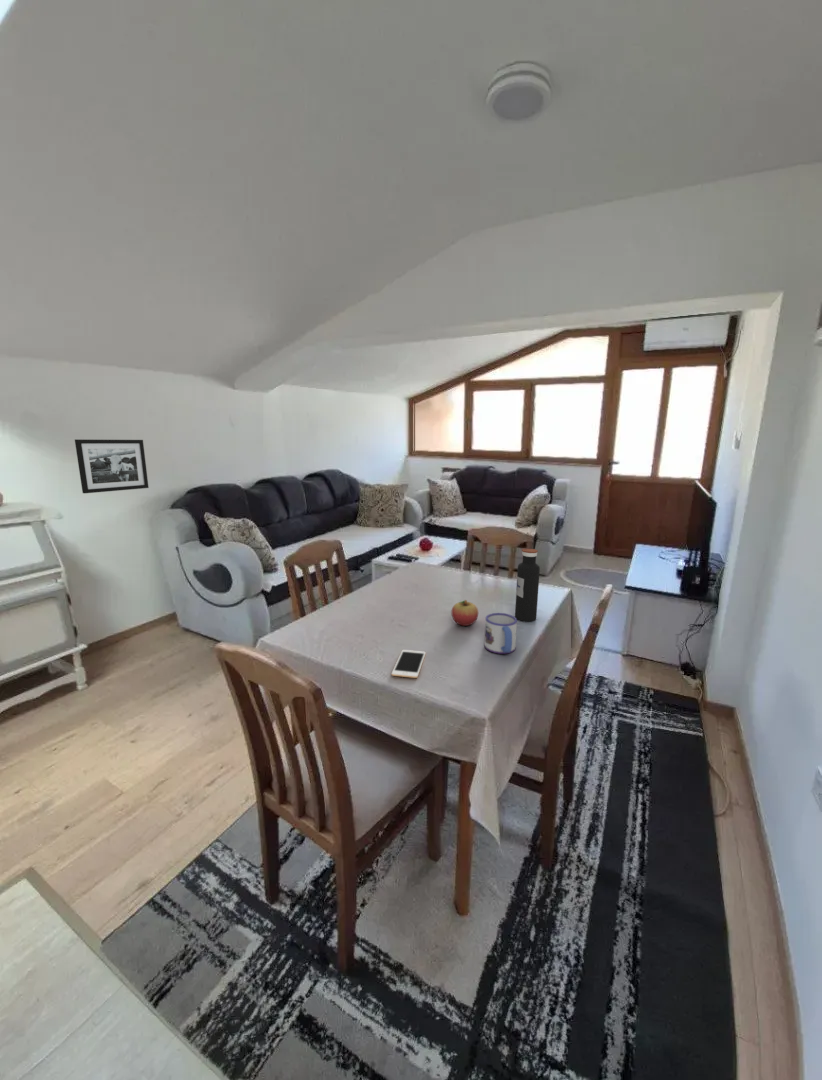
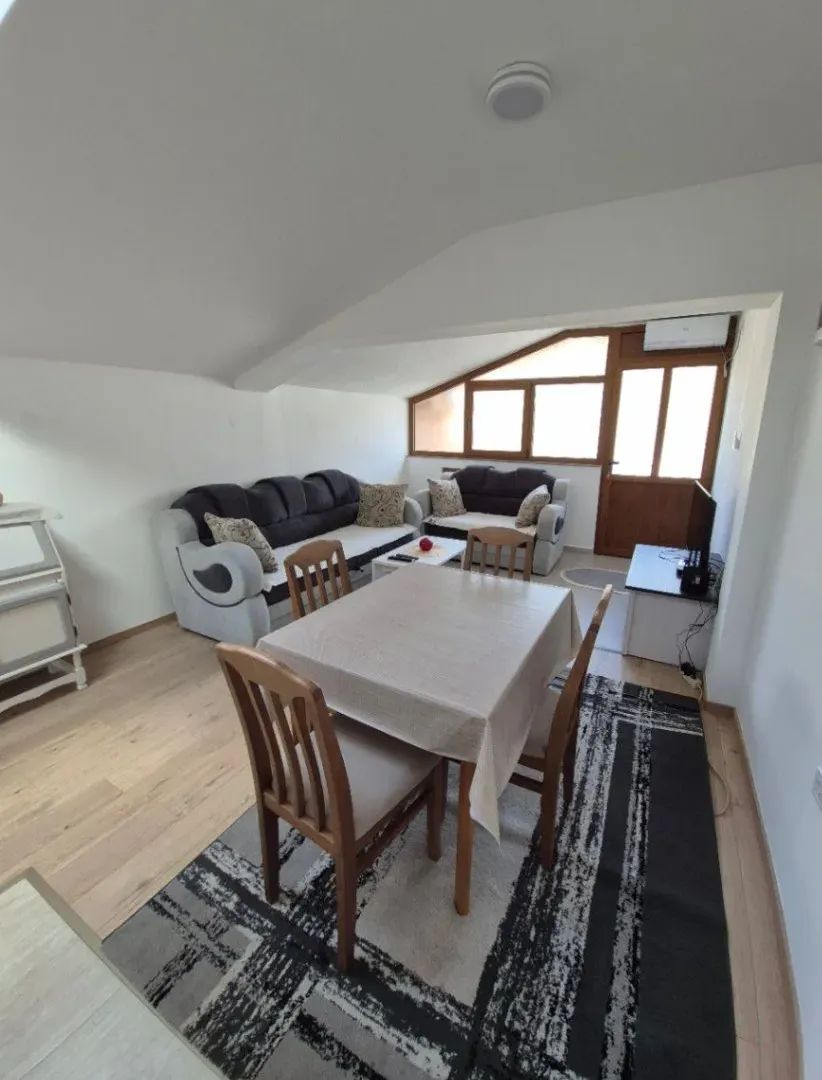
- picture frame [74,439,149,494]
- mug [483,612,518,655]
- cell phone [391,649,427,679]
- water bottle [514,548,541,622]
- fruit [451,599,479,627]
